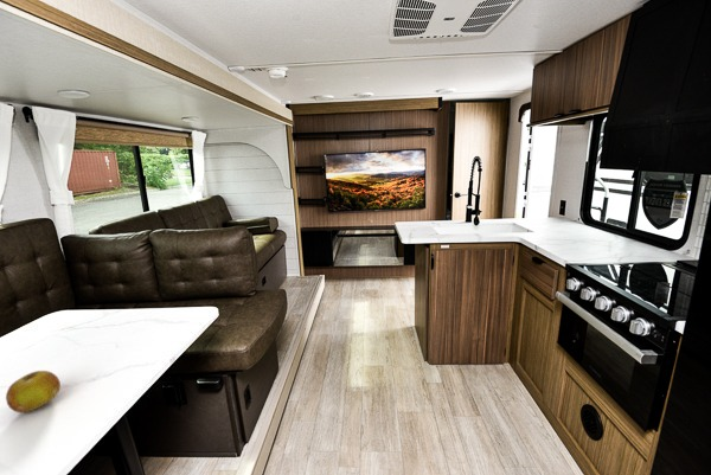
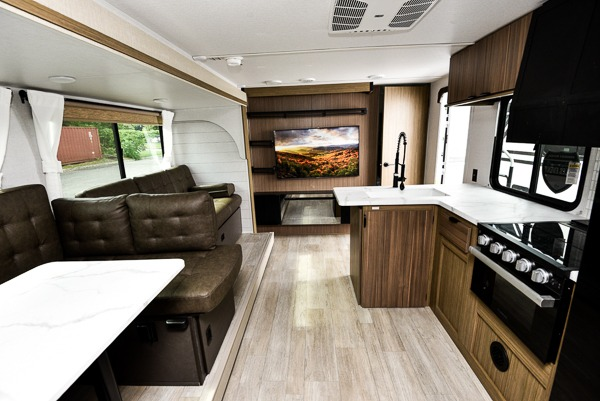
- fruit [5,370,62,413]
